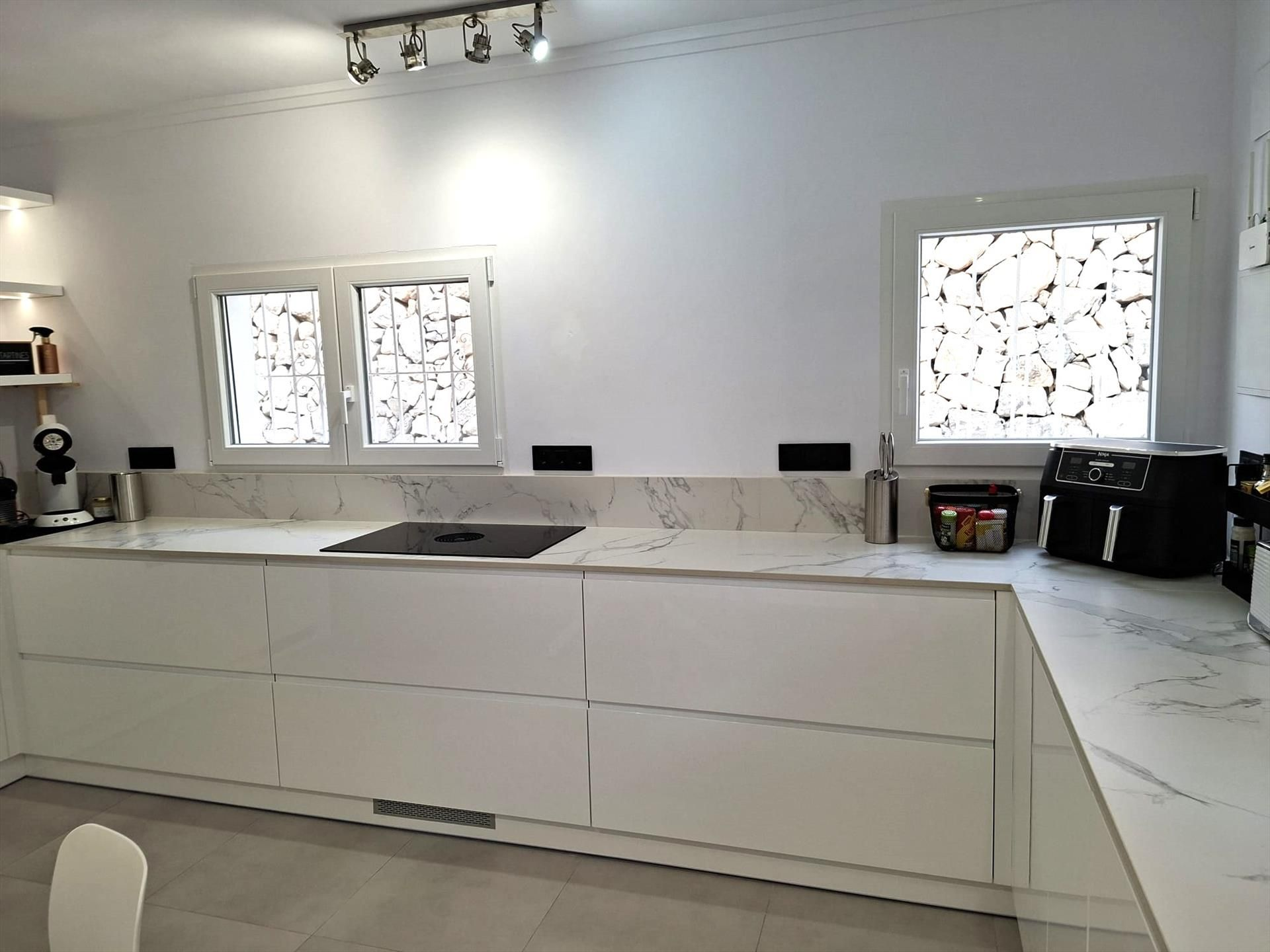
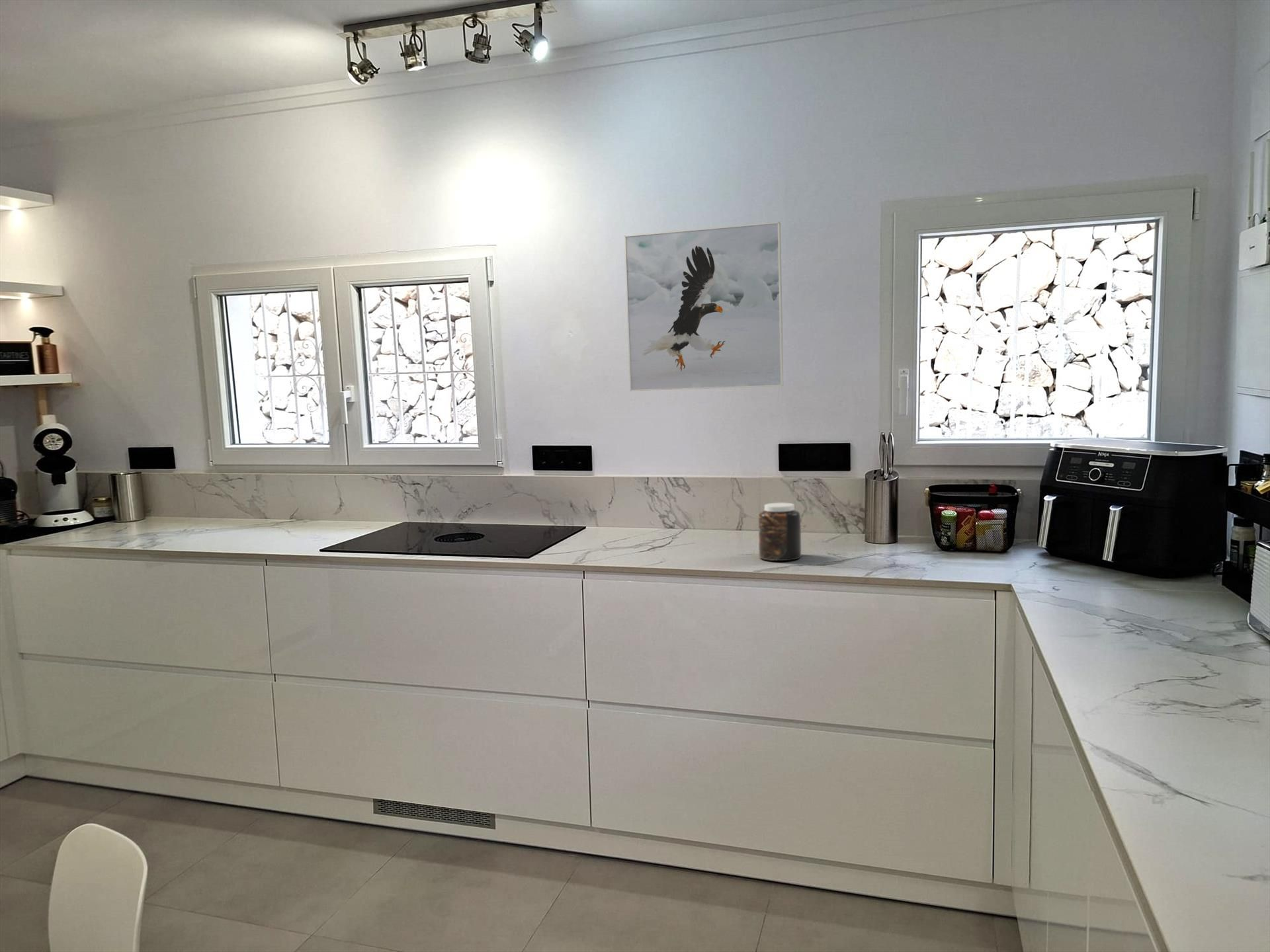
+ jar [758,502,802,561]
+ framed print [624,221,784,392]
